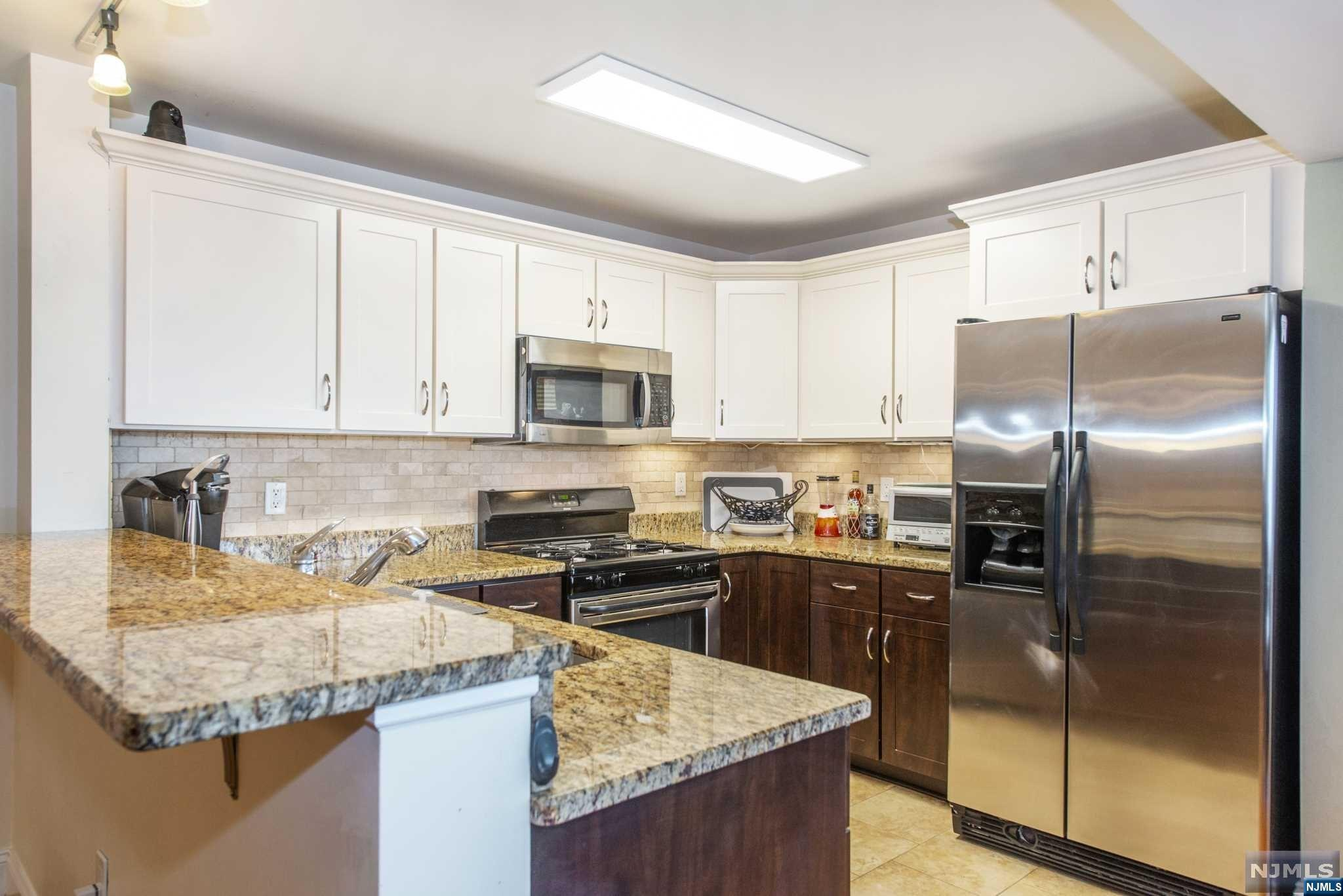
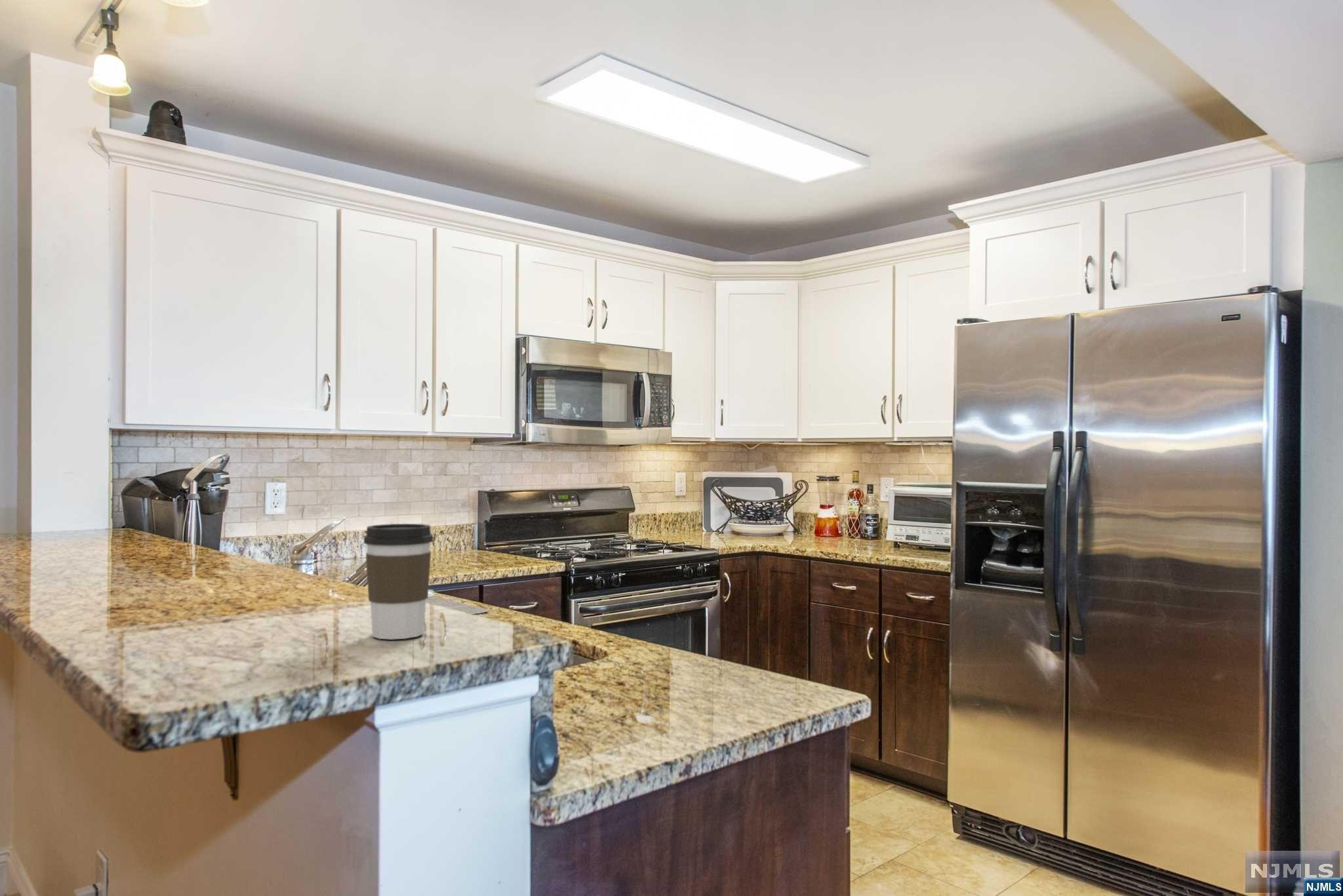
+ coffee cup [363,523,434,640]
